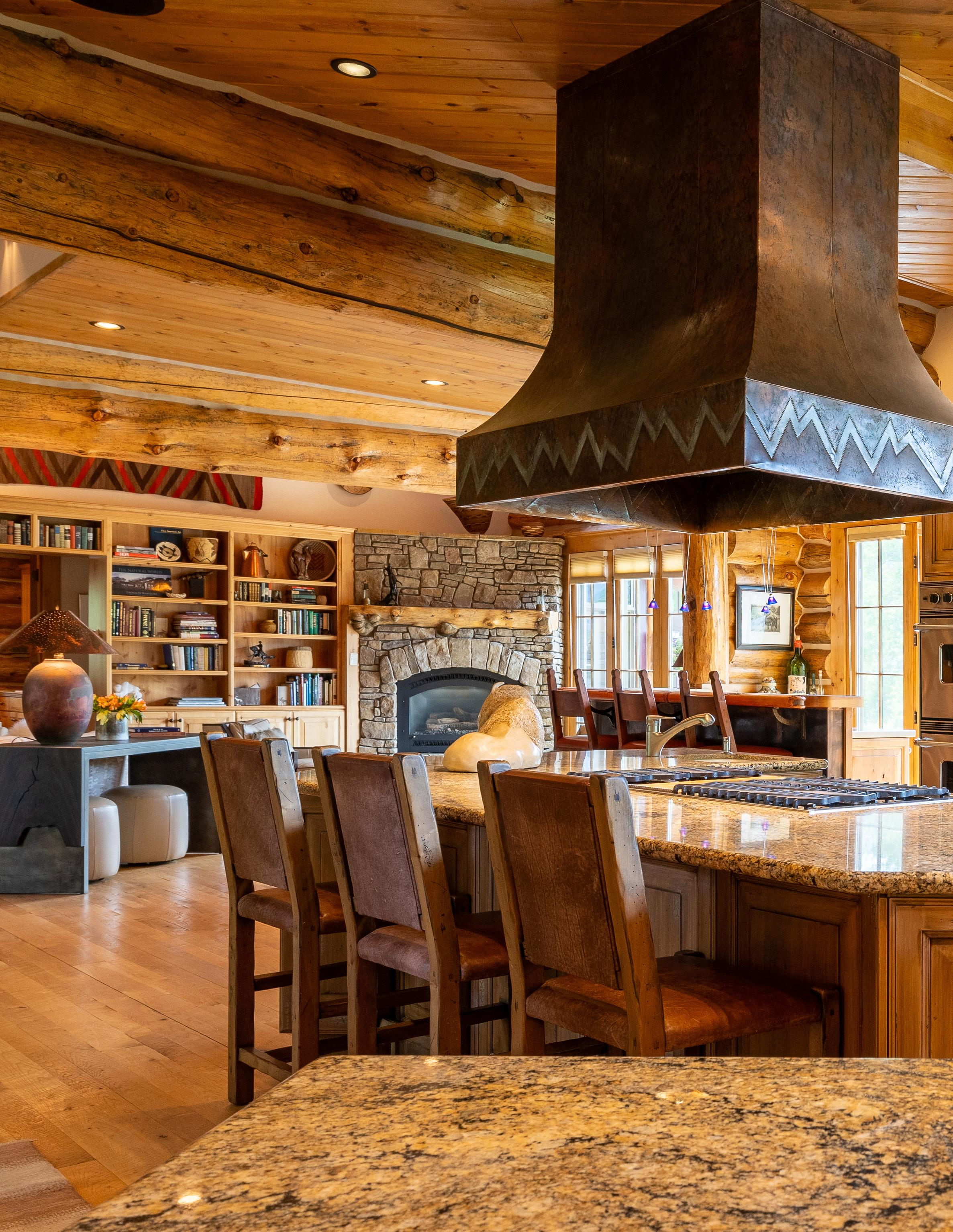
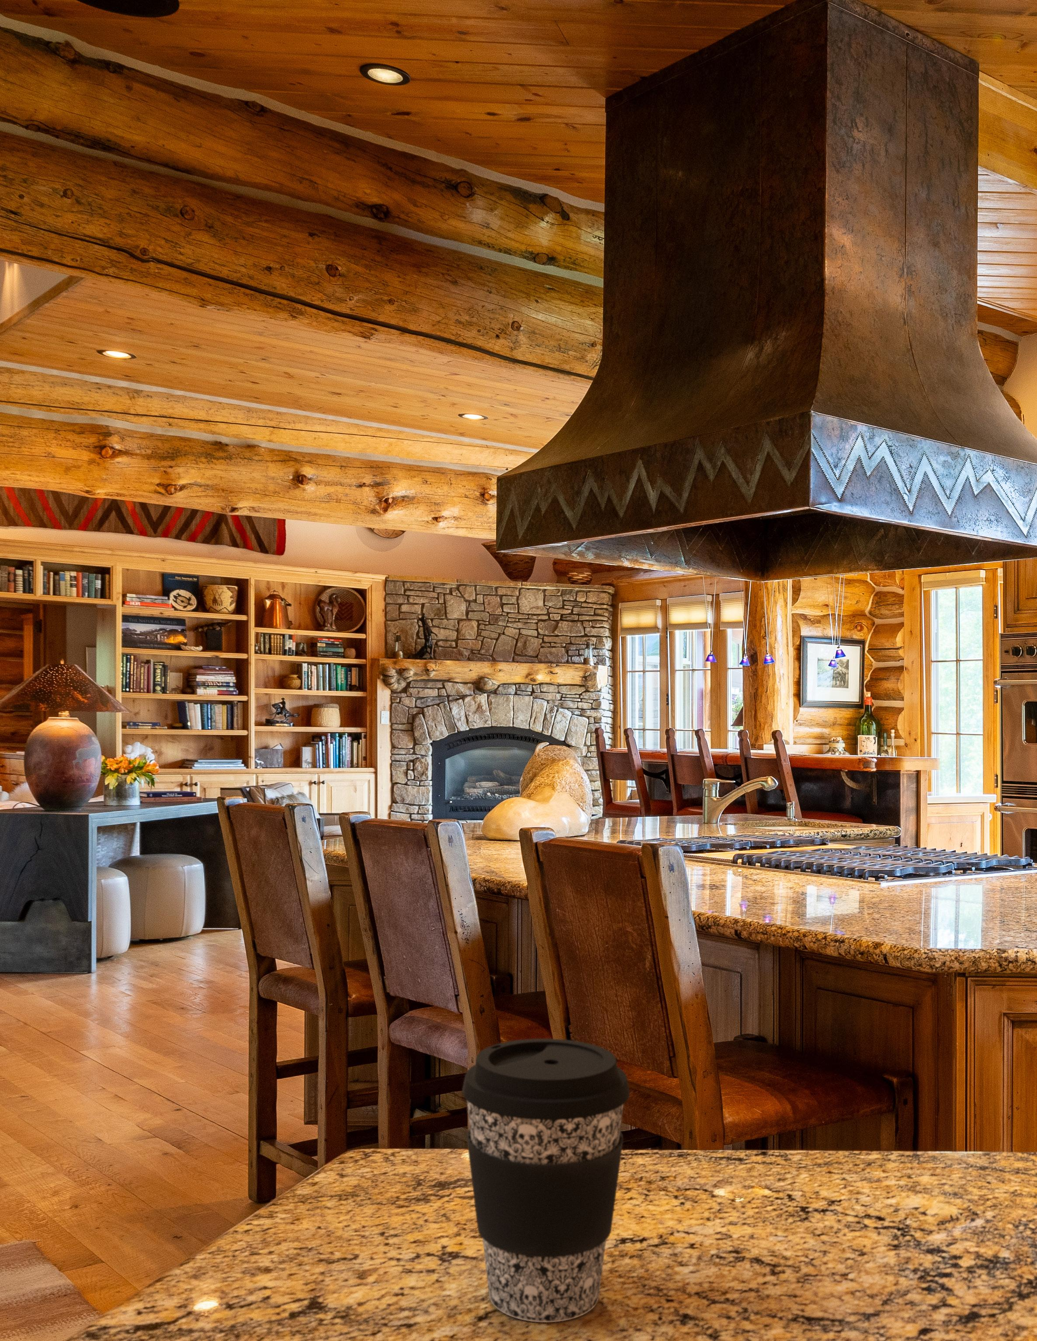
+ coffee cup [461,1038,630,1322]
